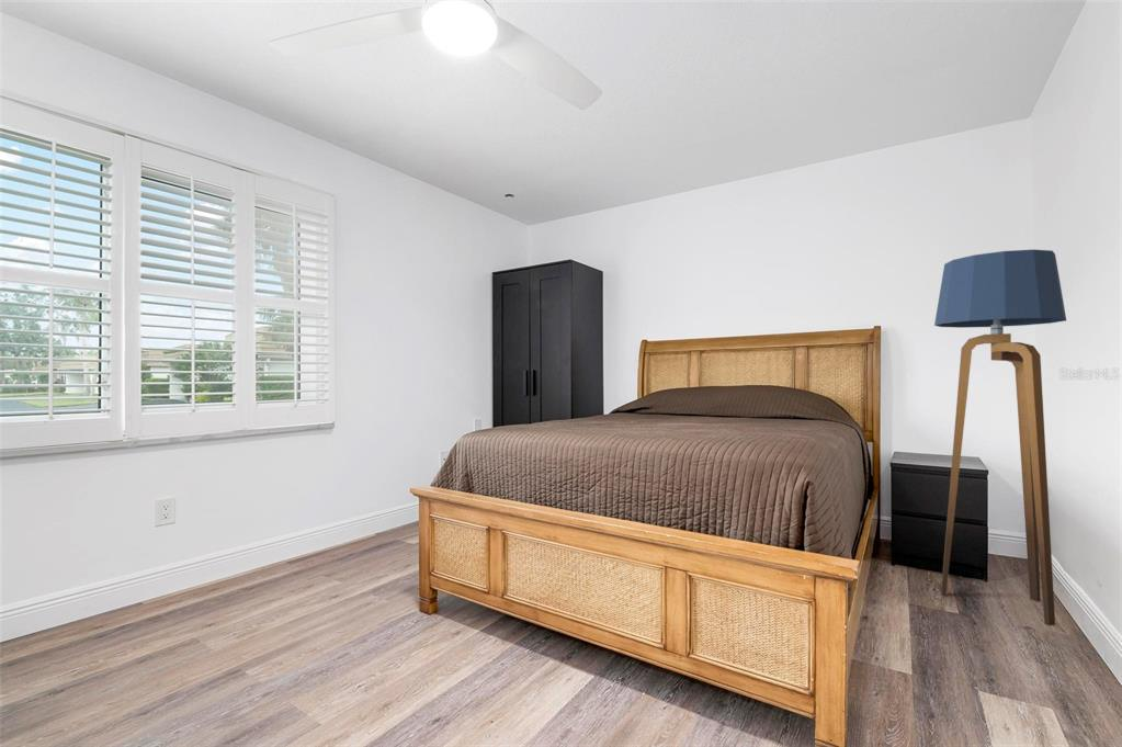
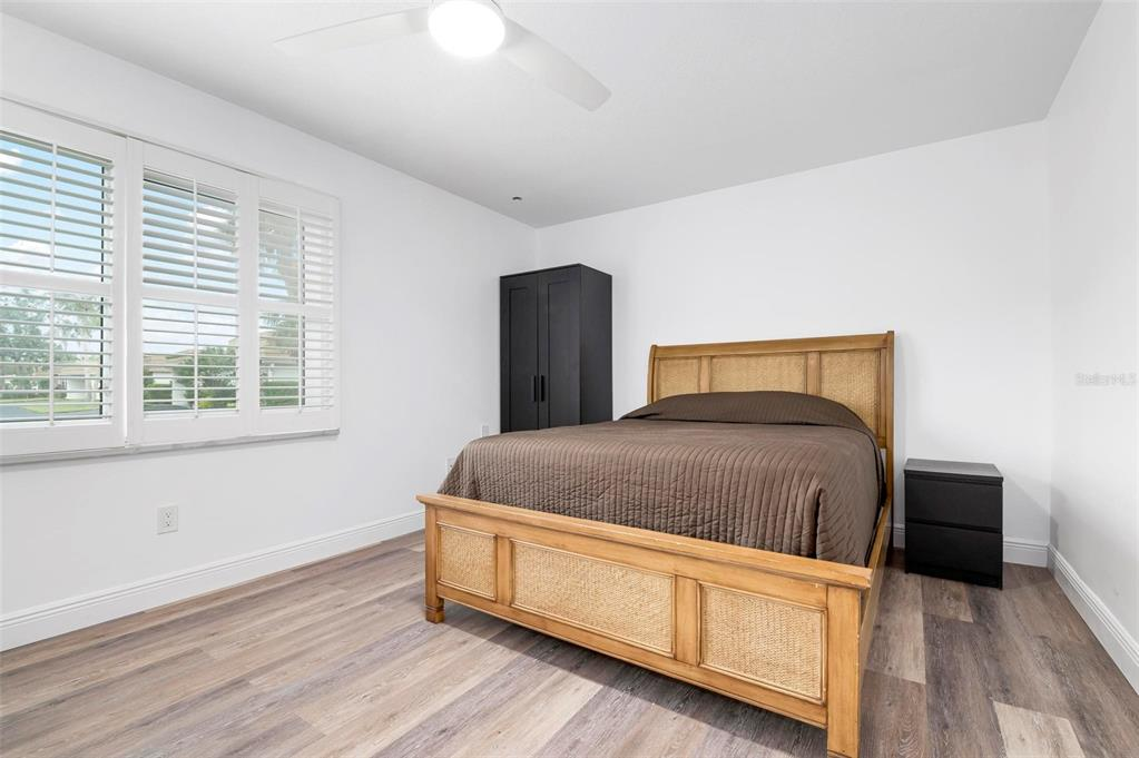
- floor lamp [933,248,1067,626]
